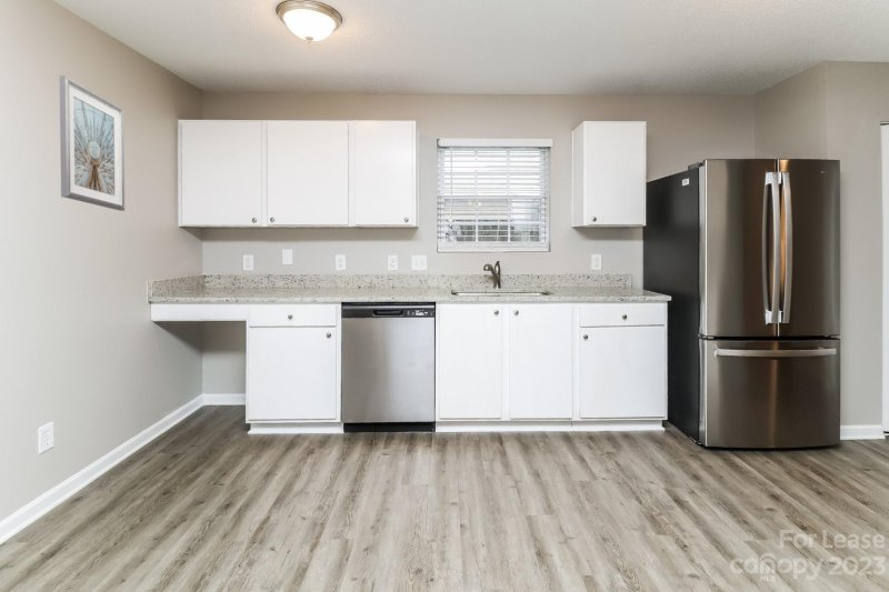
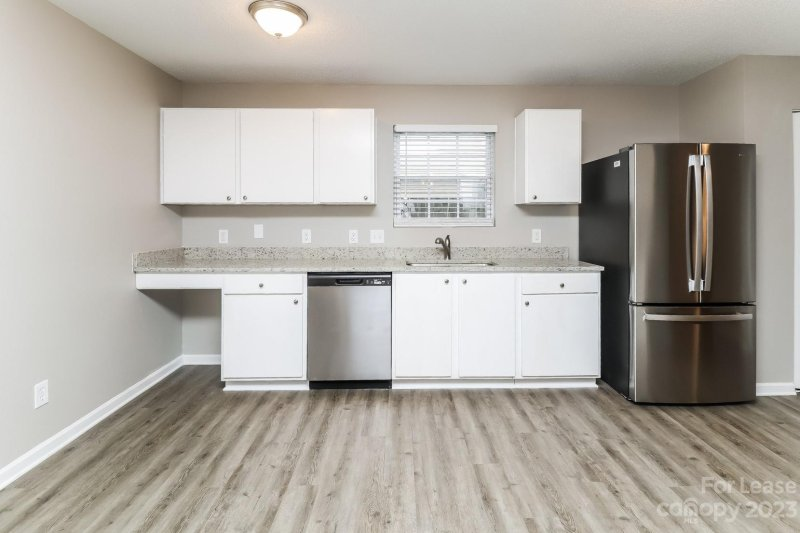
- picture frame [59,74,126,212]
